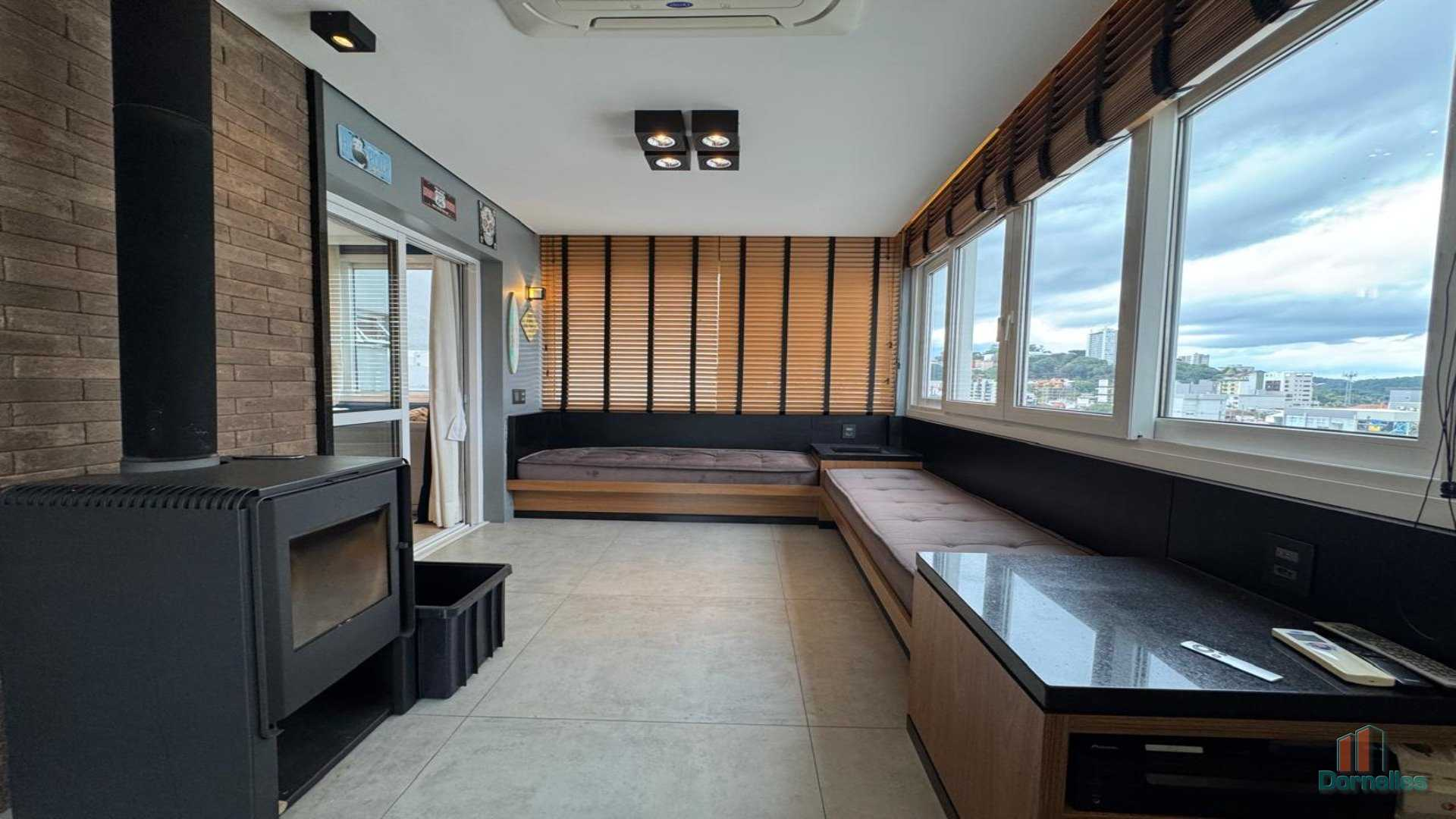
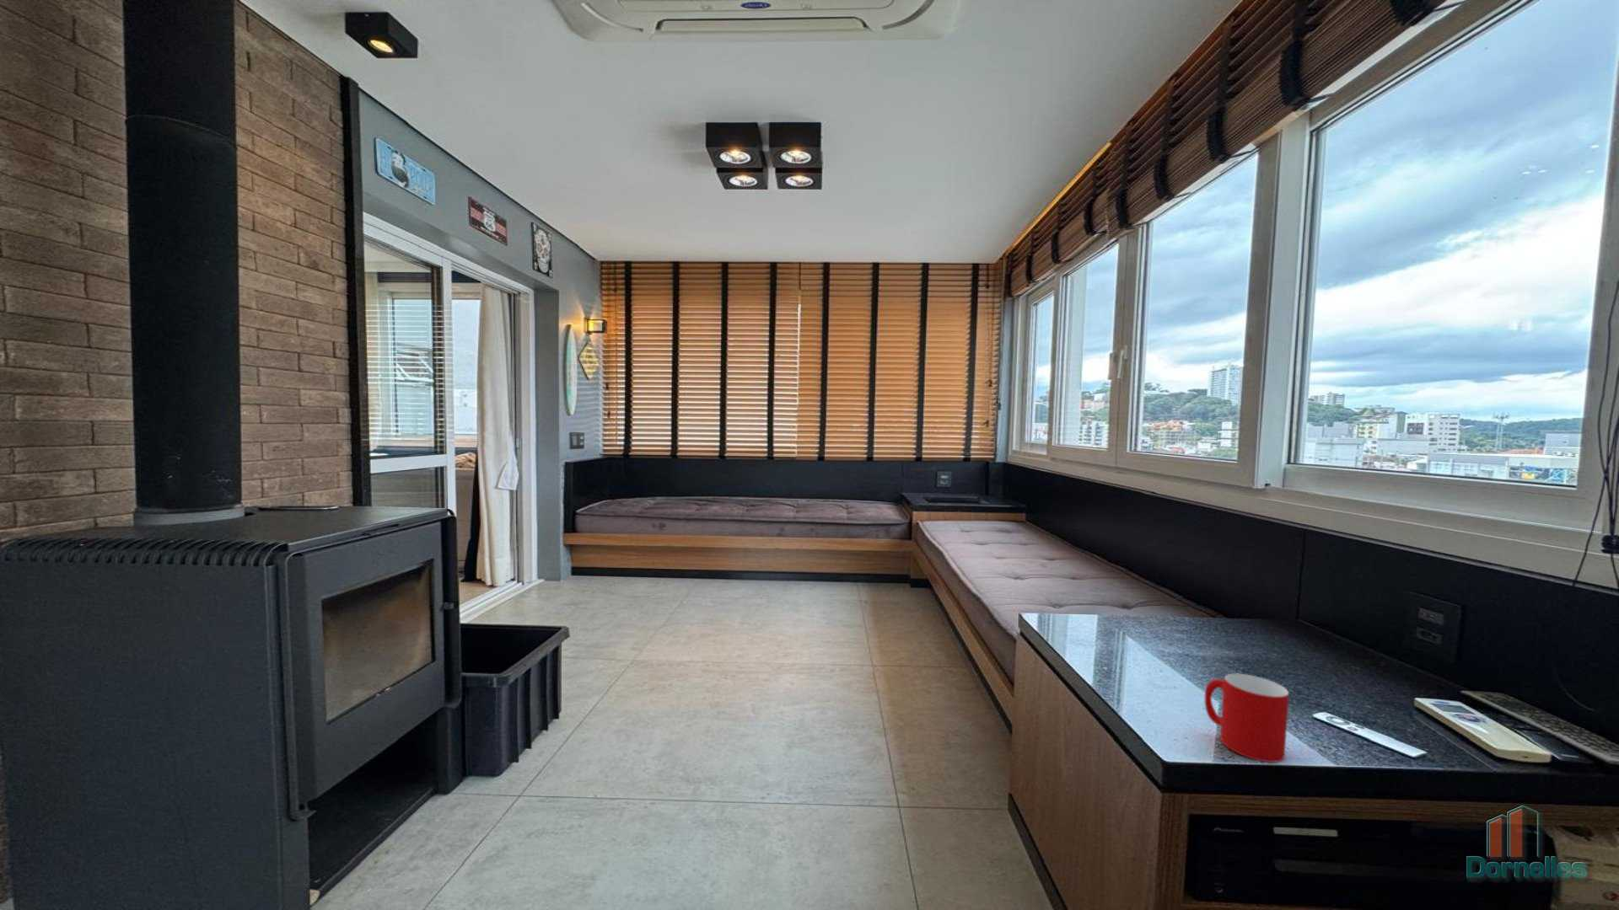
+ cup [1204,673,1290,763]
